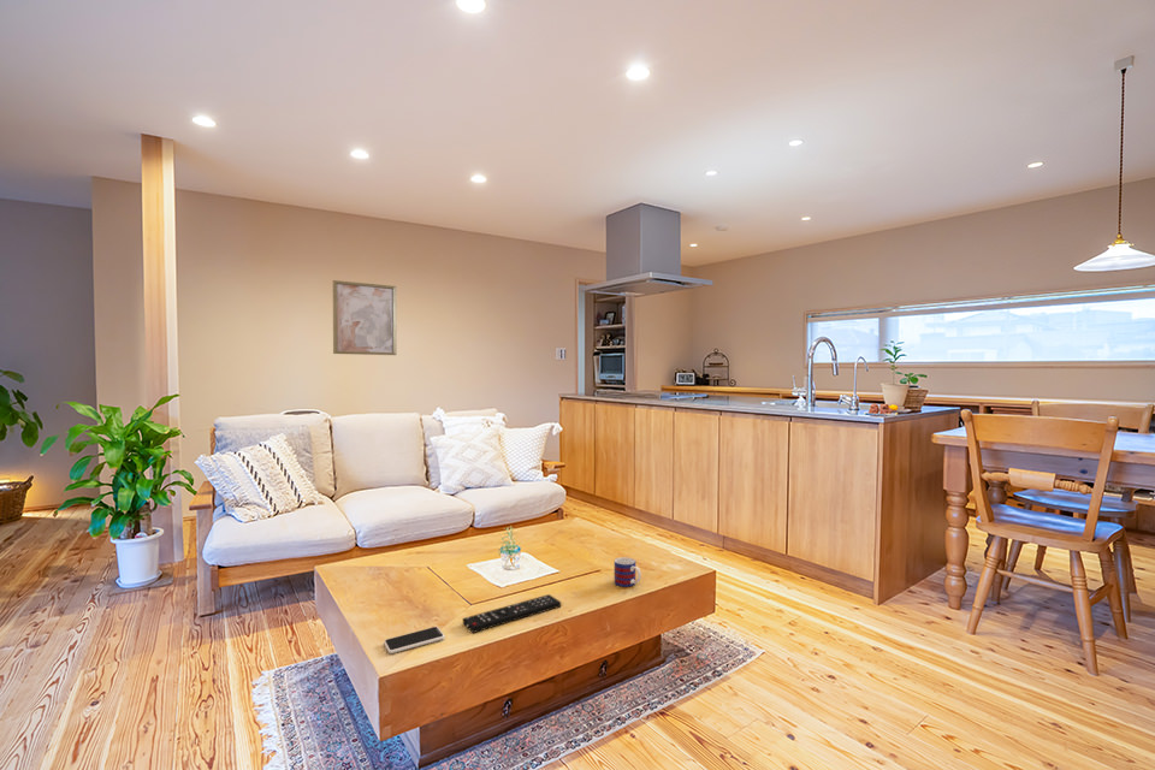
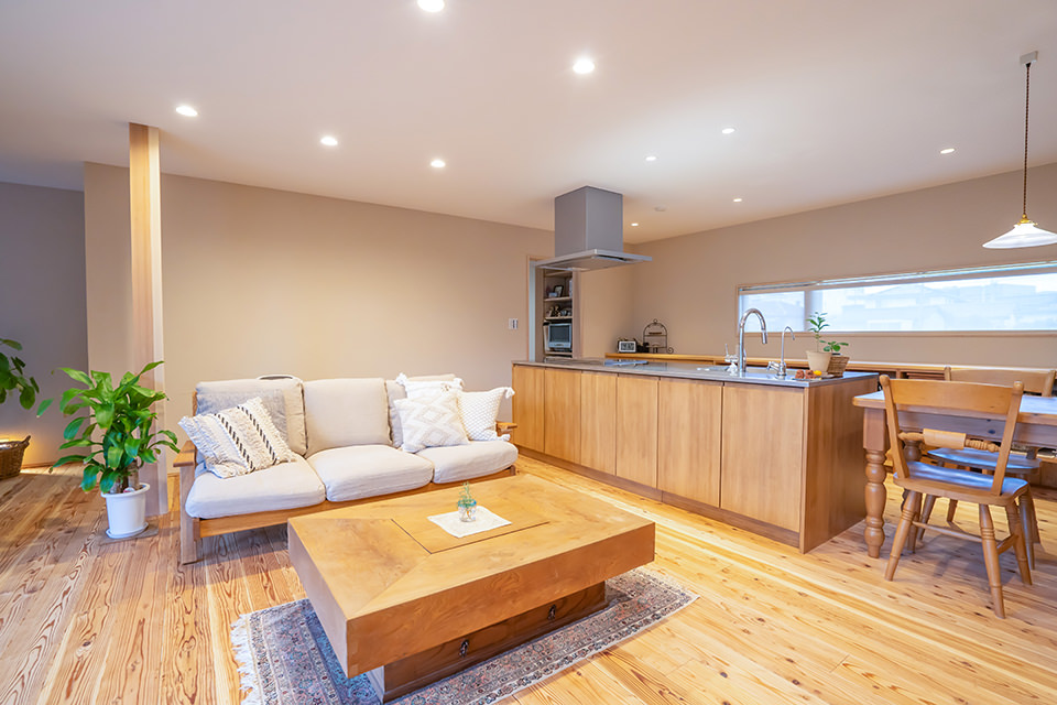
- smartphone [383,626,445,654]
- remote control [462,593,562,634]
- mug [612,556,642,588]
- wall art [332,279,397,356]
